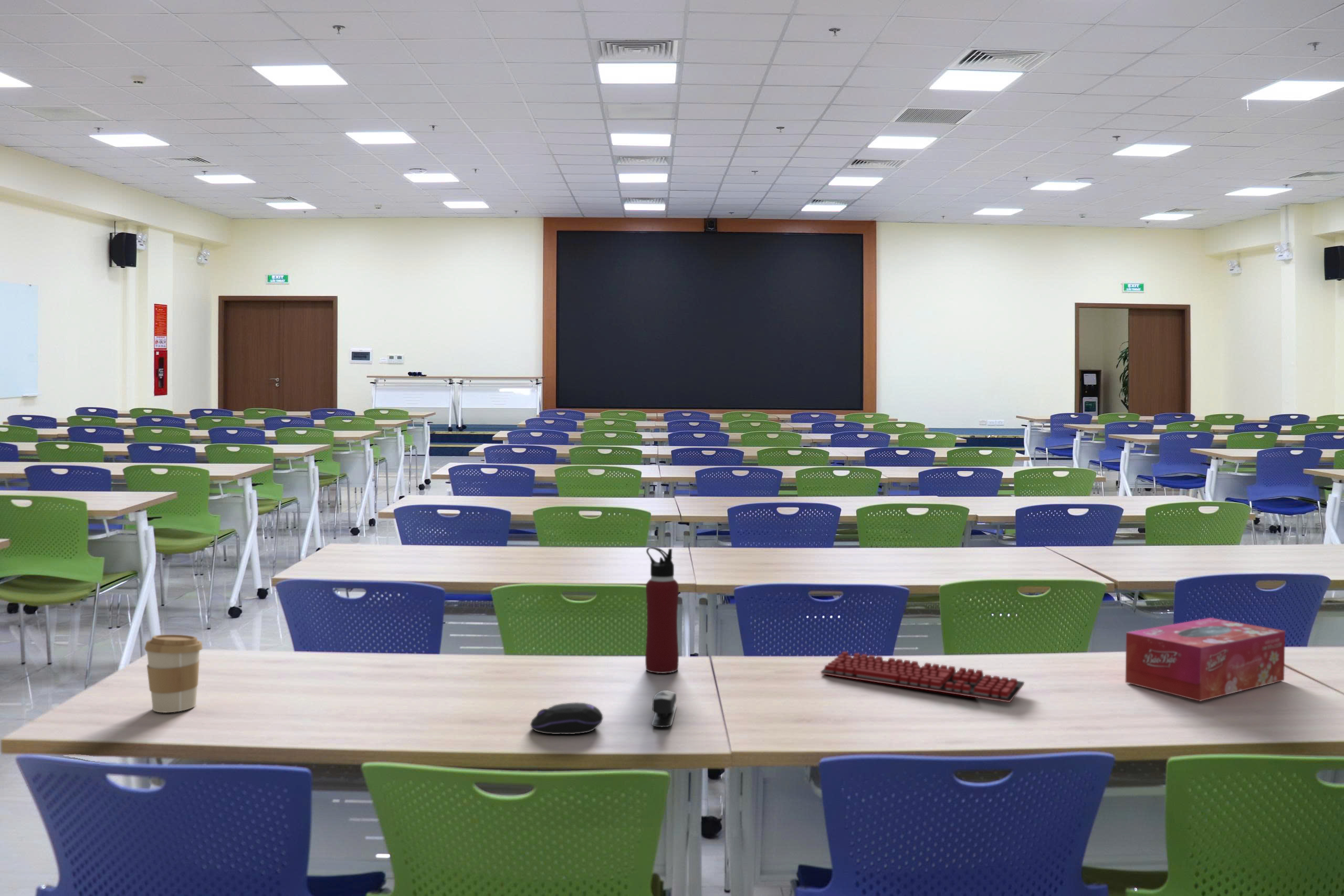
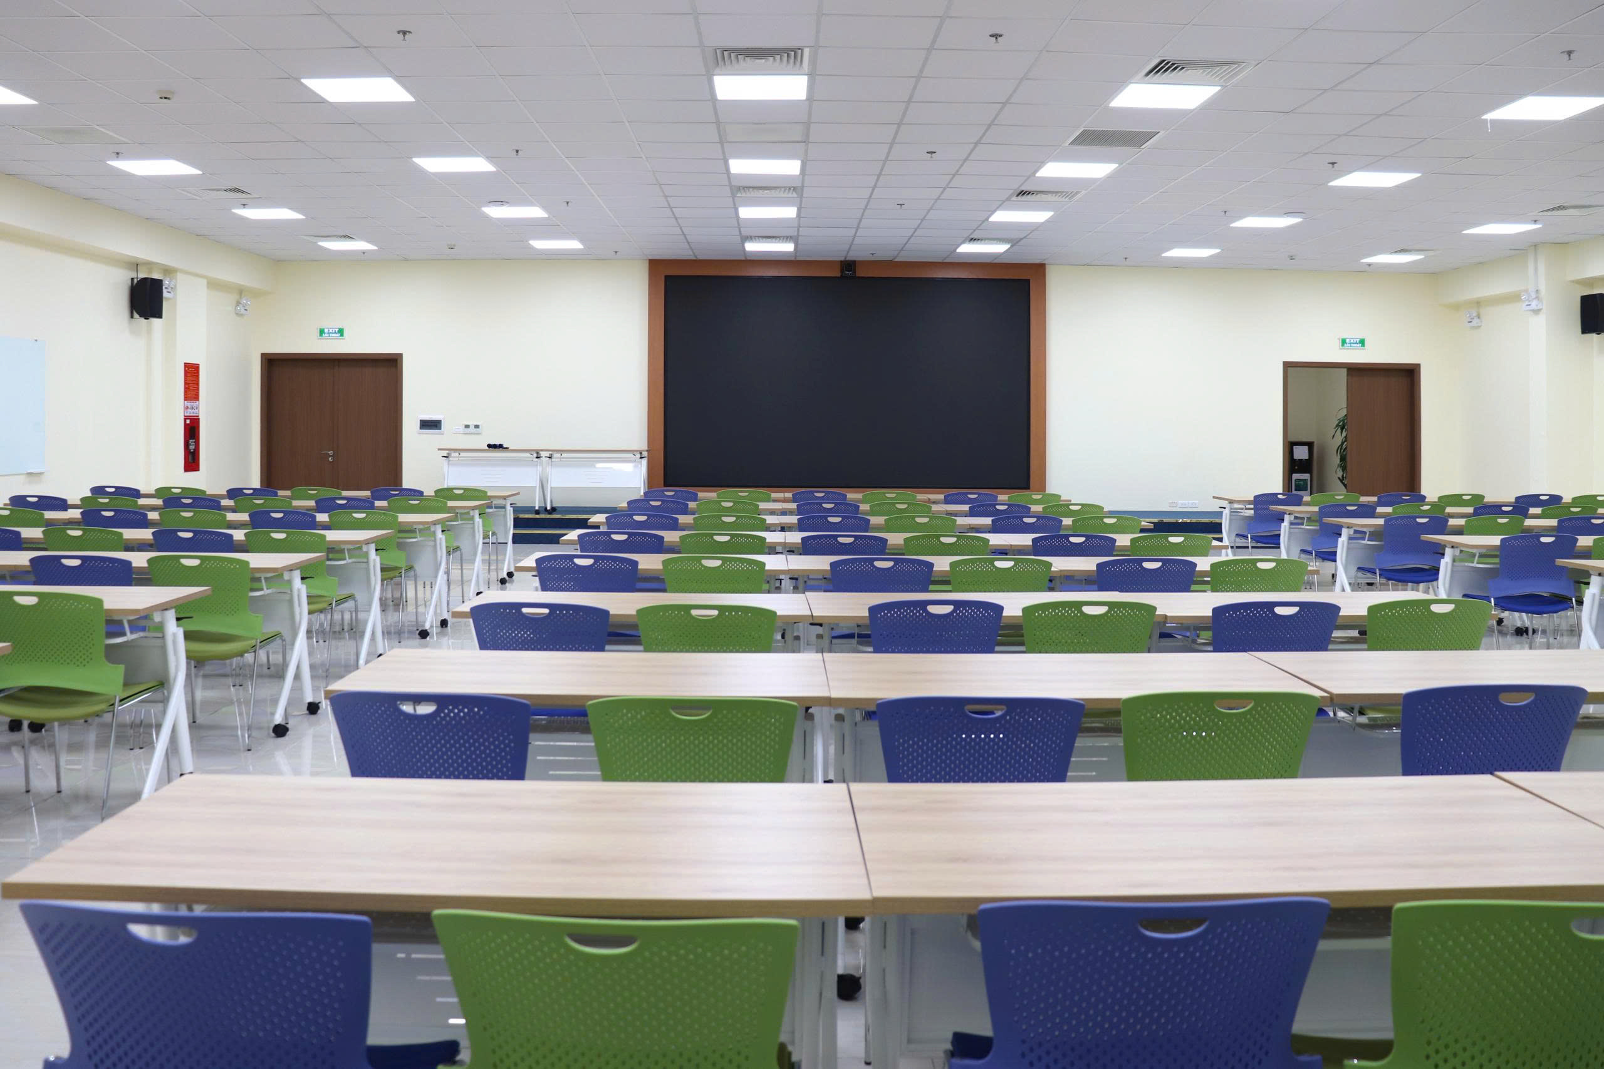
- computer mouse [530,702,604,735]
- keyboard [820,651,1025,703]
- stapler [651,690,677,728]
- water bottle [645,546,679,674]
- tissue box [1125,617,1286,702]
- coffee cup [144,634,203,713]
